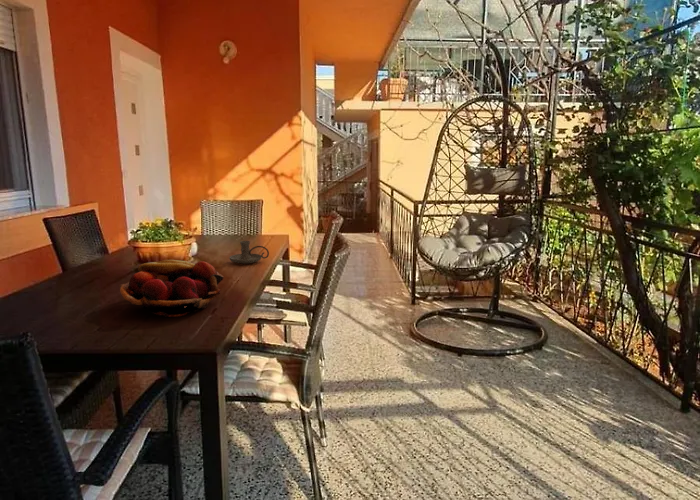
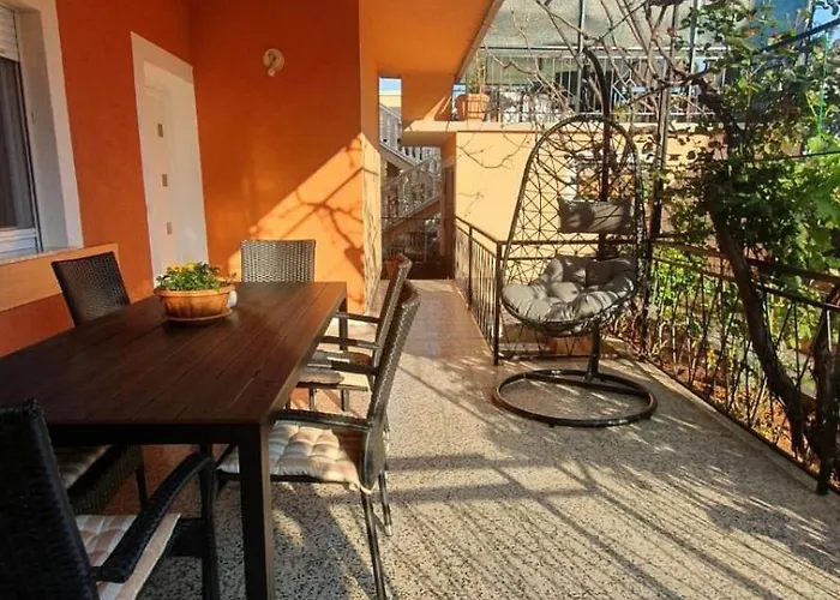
- candle holder [228,240,270,264]
- fruit basket [118,259,225,318]
